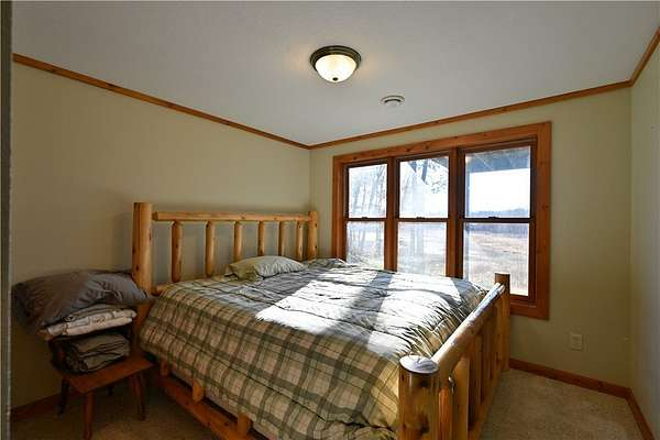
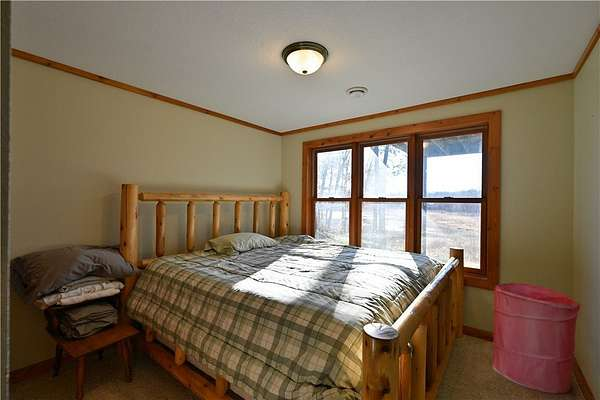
+ laundry hamper [490,282,581,394]
